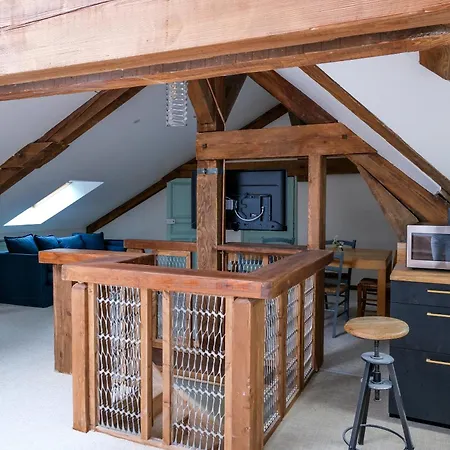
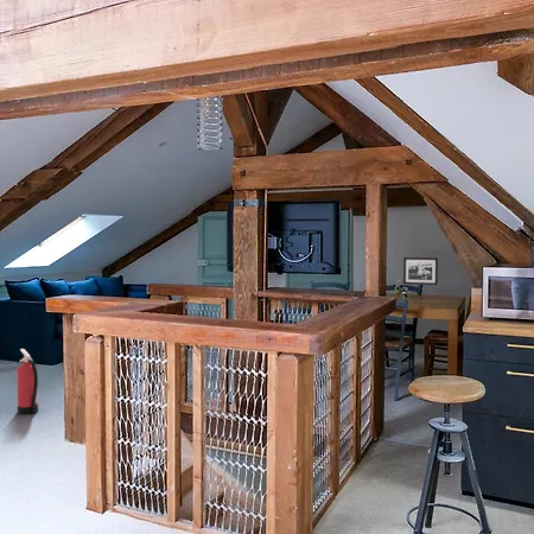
+ picture frame [402,256,439,286]
+ fire extinguisher [15,348,39,415]
